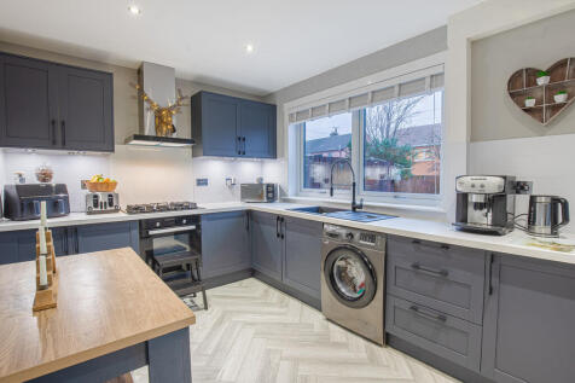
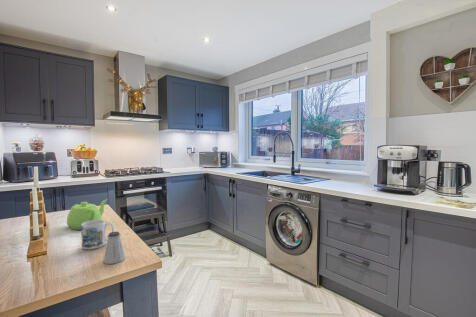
+ mug [80,219,115,250]
+ saltshaker [102,231,126,265]
+ teapot [66,198,109,231]
